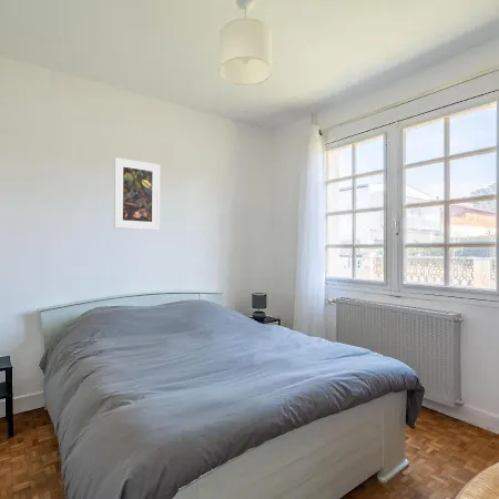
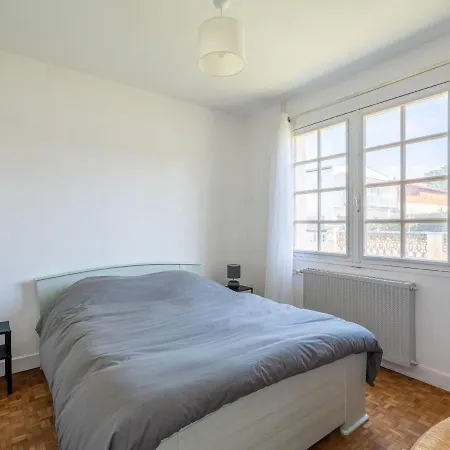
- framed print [113,156,161,231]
